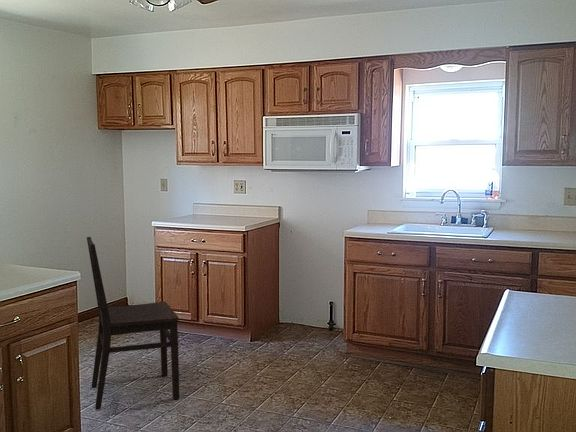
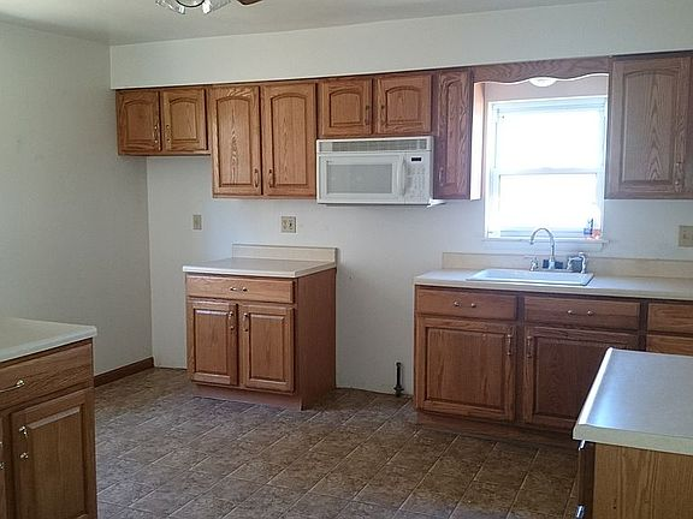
- dining chair [86,236,180,411]
